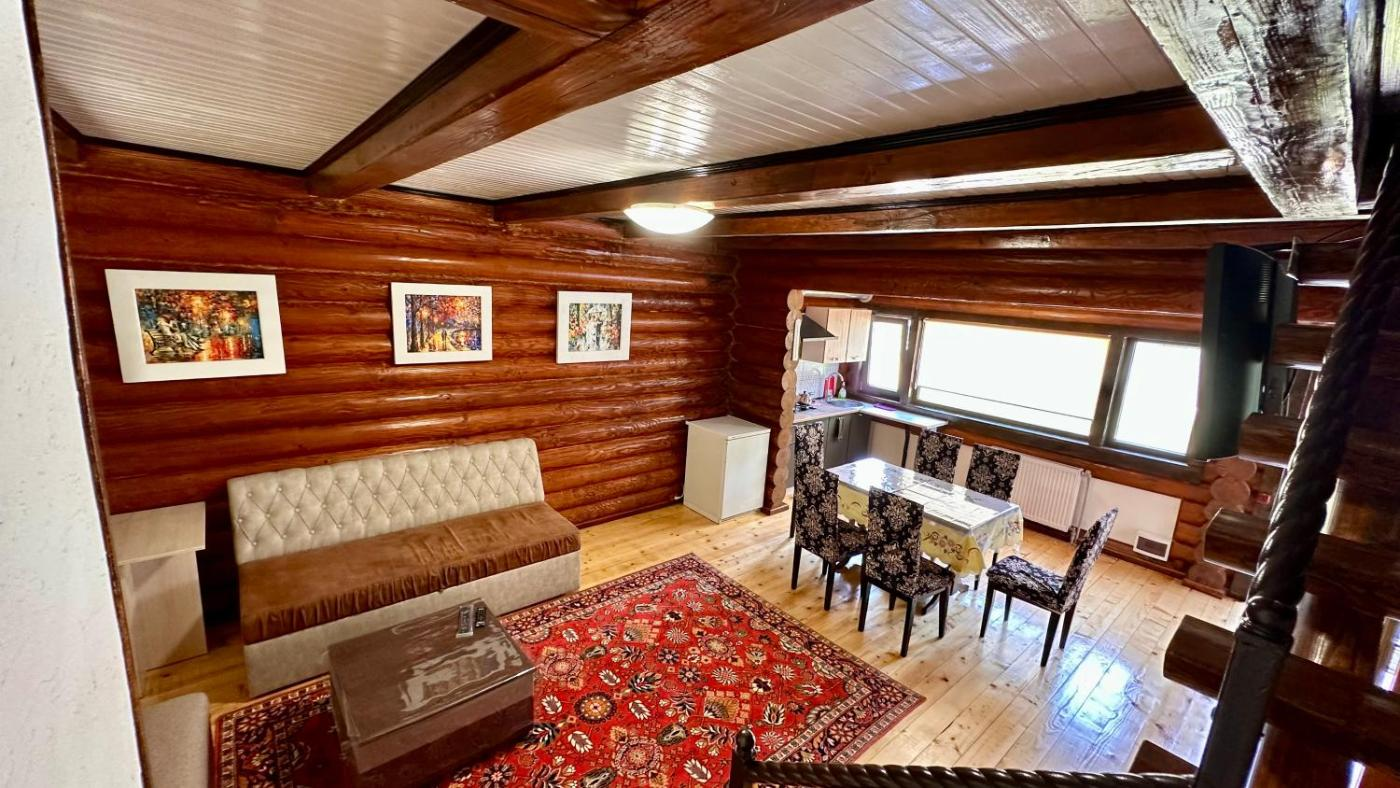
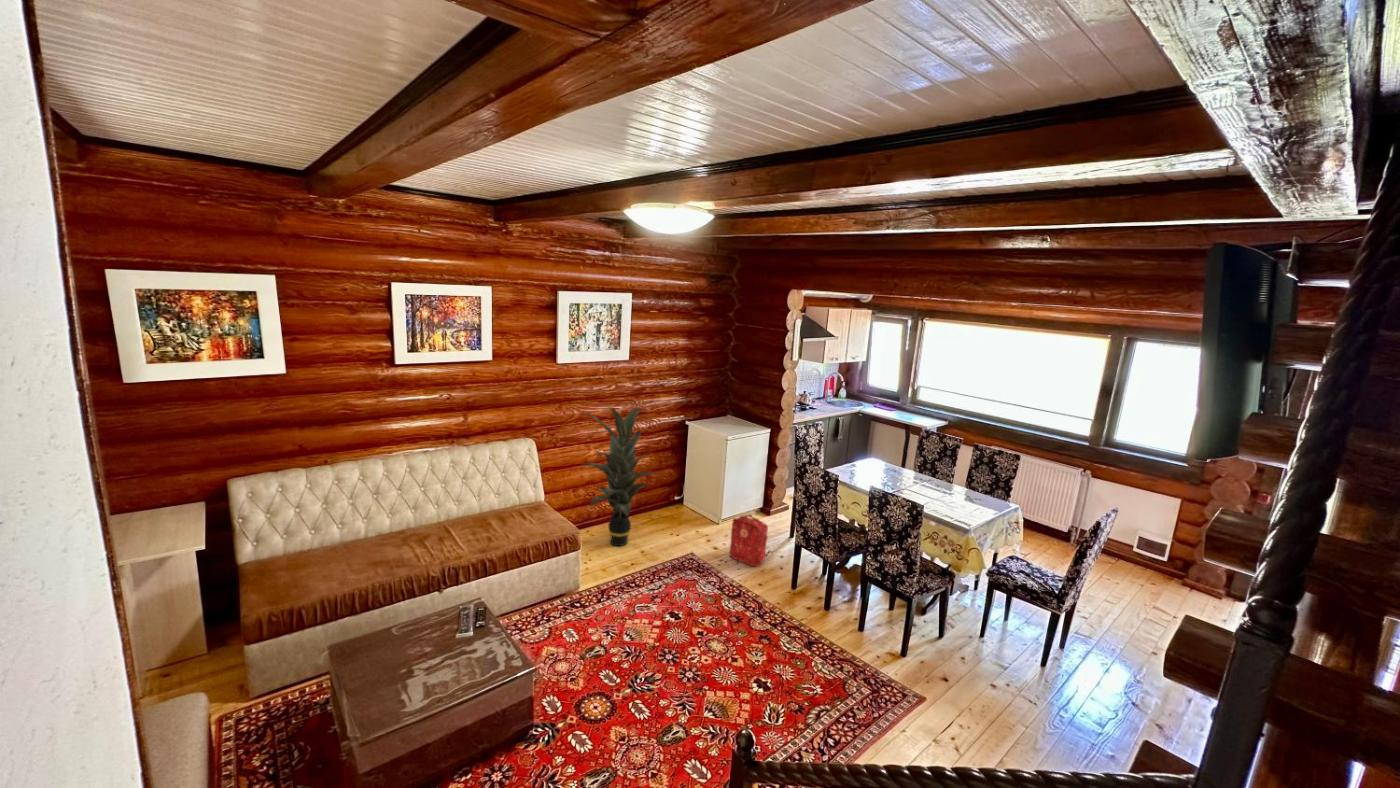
+ backpack [728,513,772,567]
+ indoor plant [577,405,665,547]
